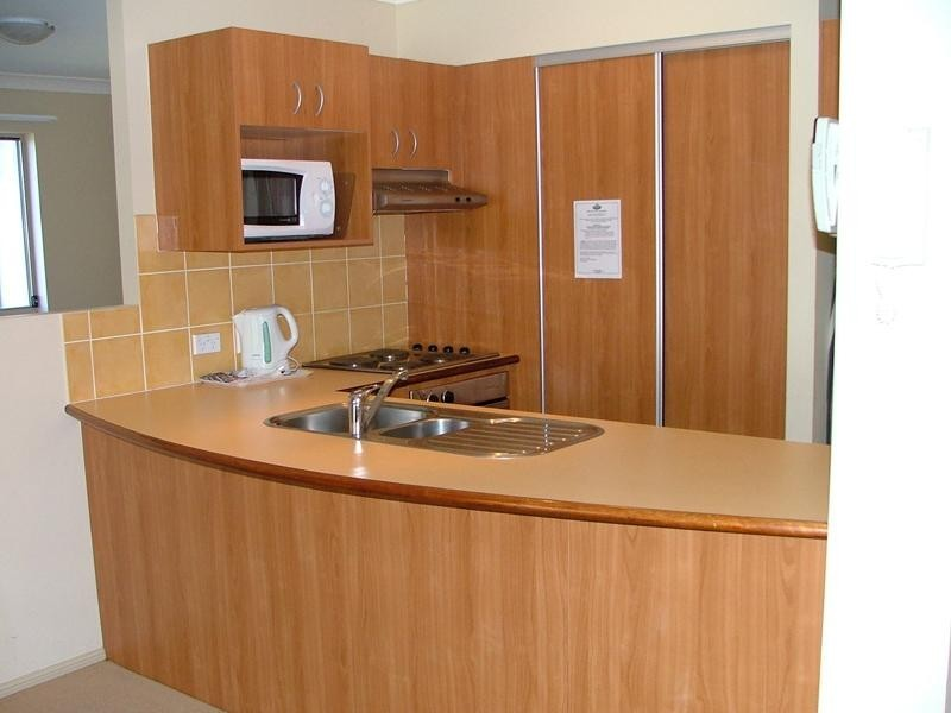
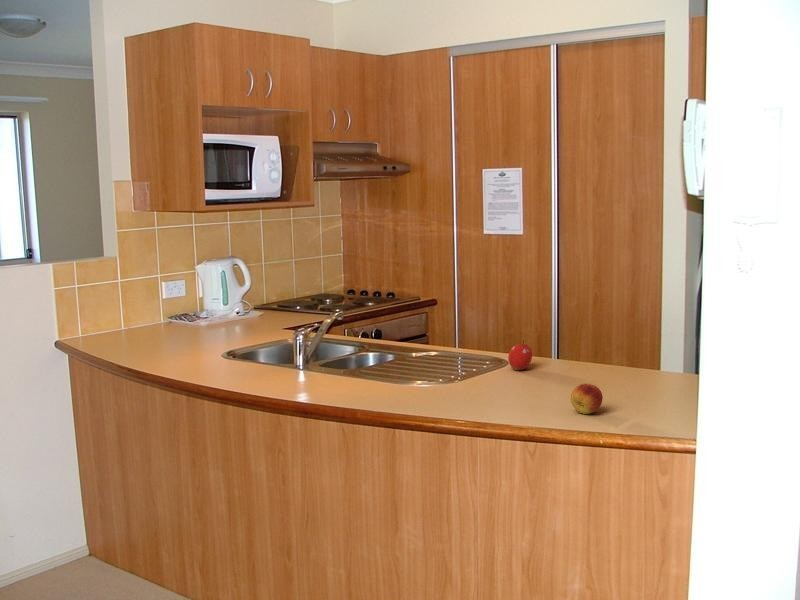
+ fruit [507,339,533,371]
+ fruit [569,383,604,415]
